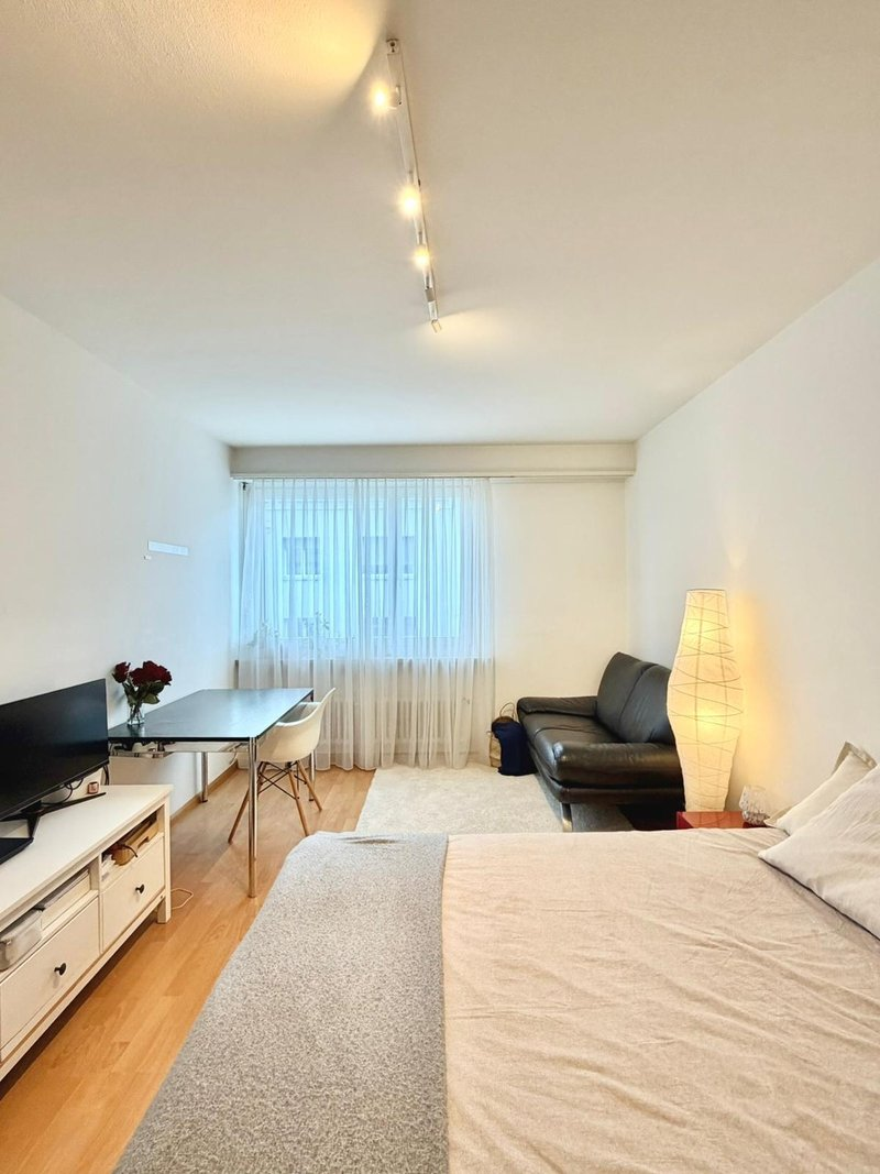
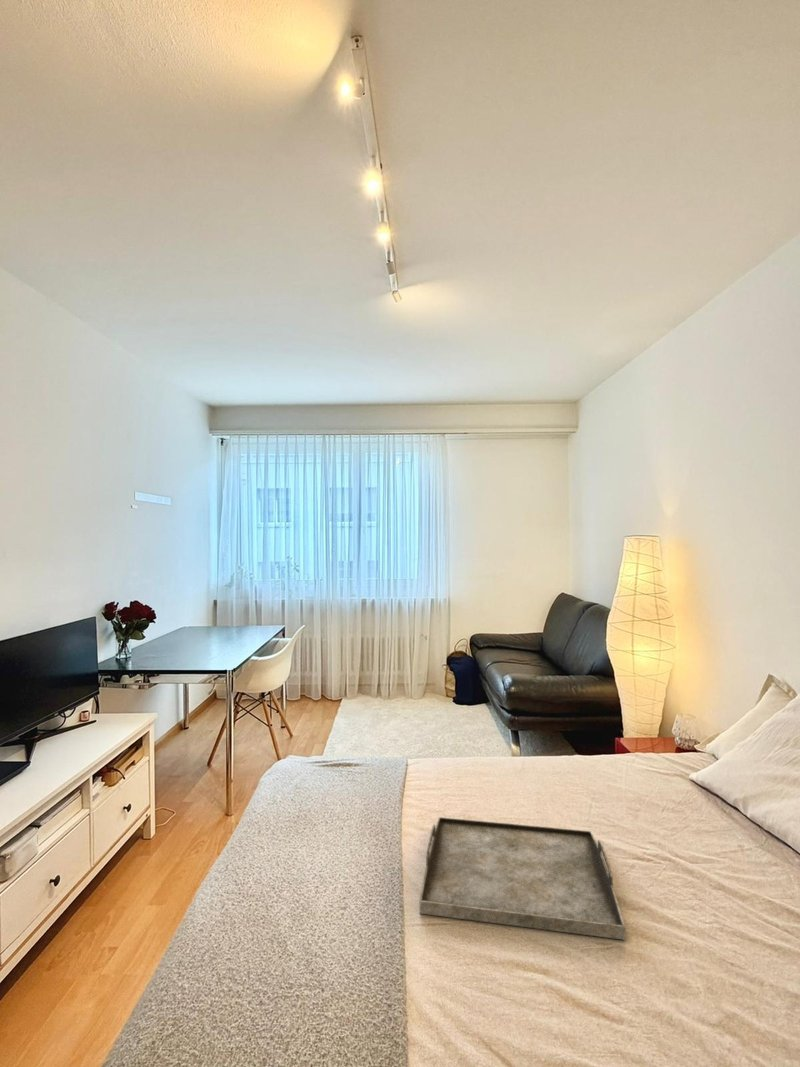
+ serving tray [418,816,626,941]
